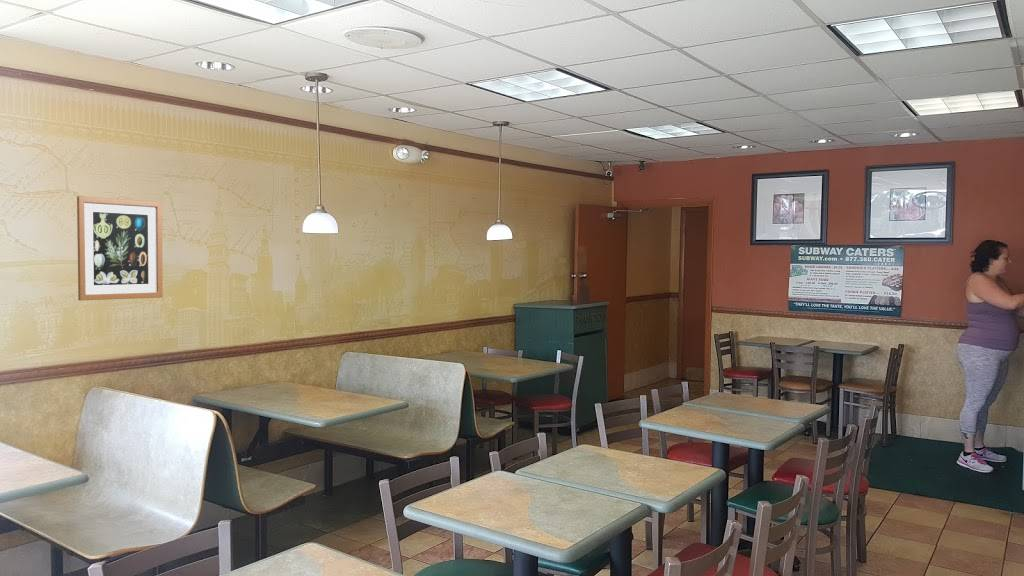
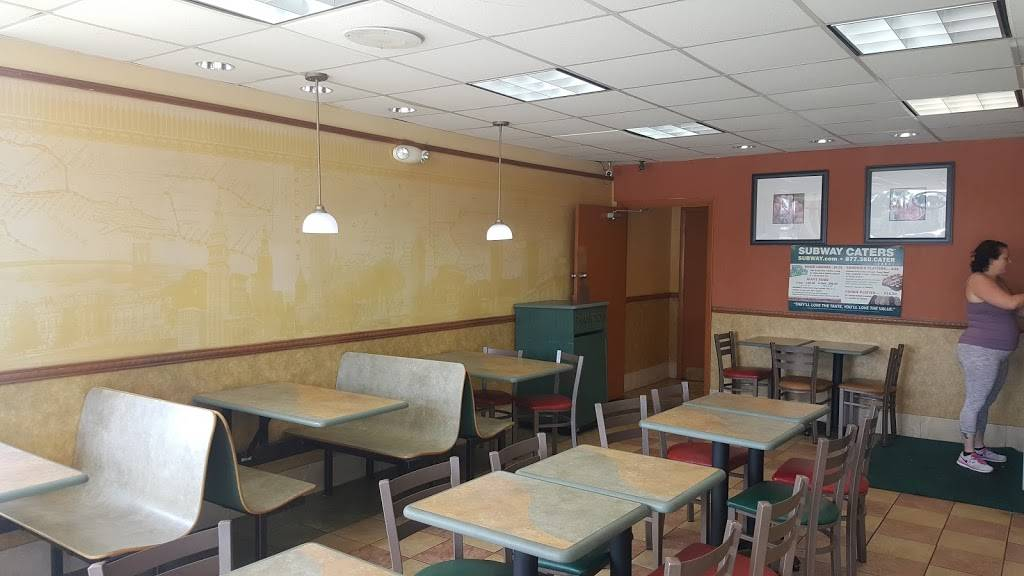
- wall art [76,195,164,301]
